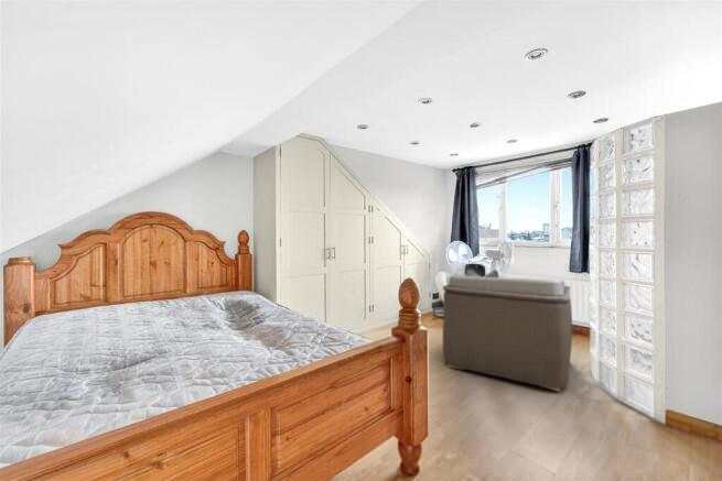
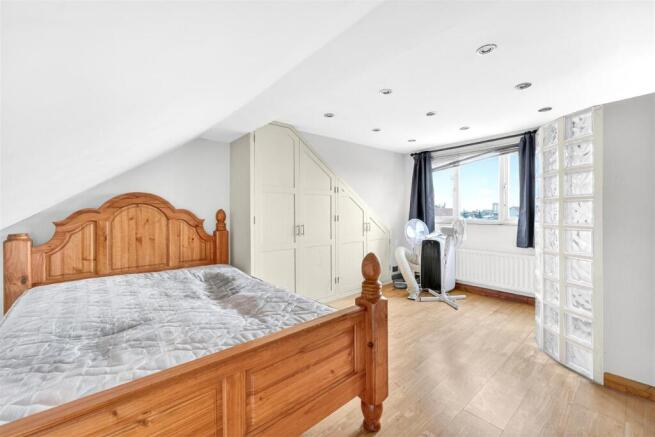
- armchair [442,266,573,393]
